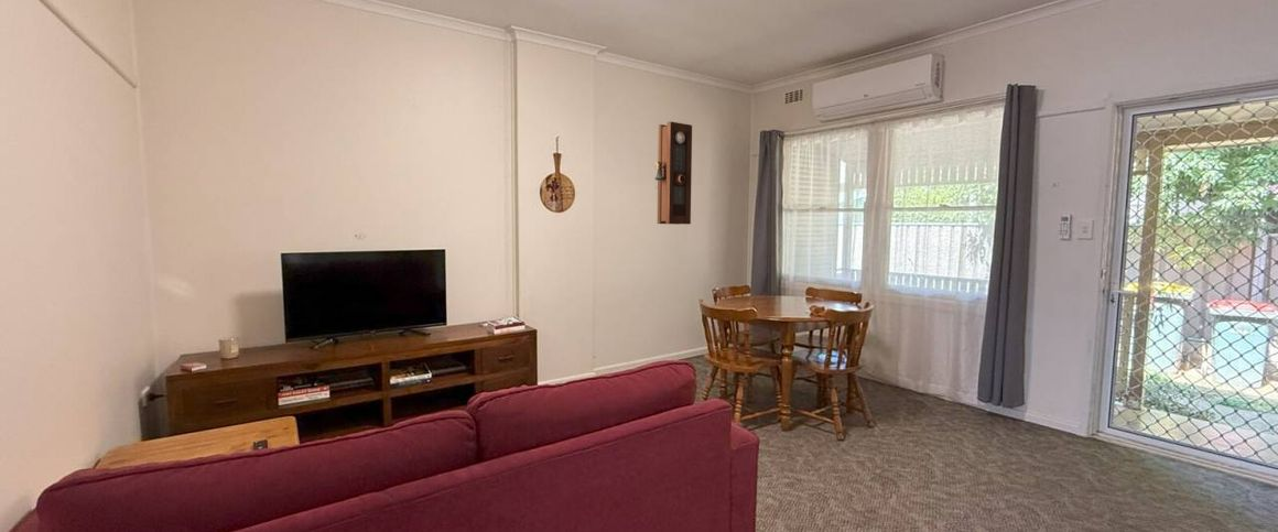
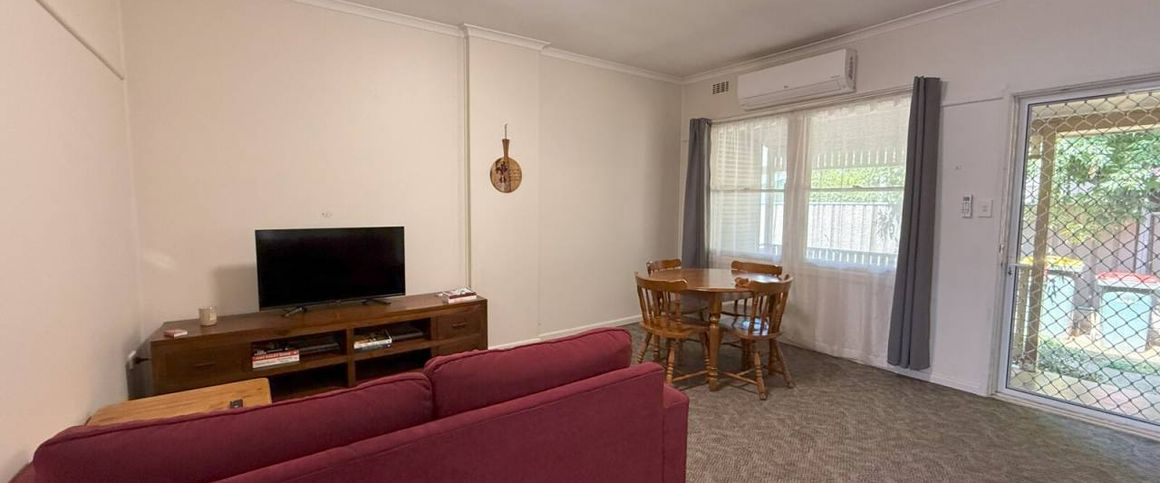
- pendulum clock [653,120,693,226]
